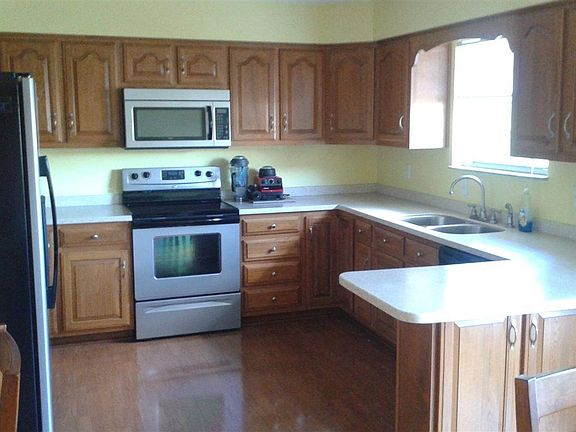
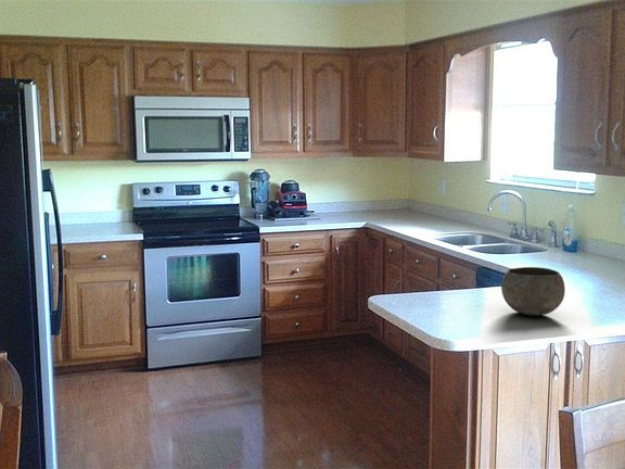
+ bowl [500,266,566,317]
